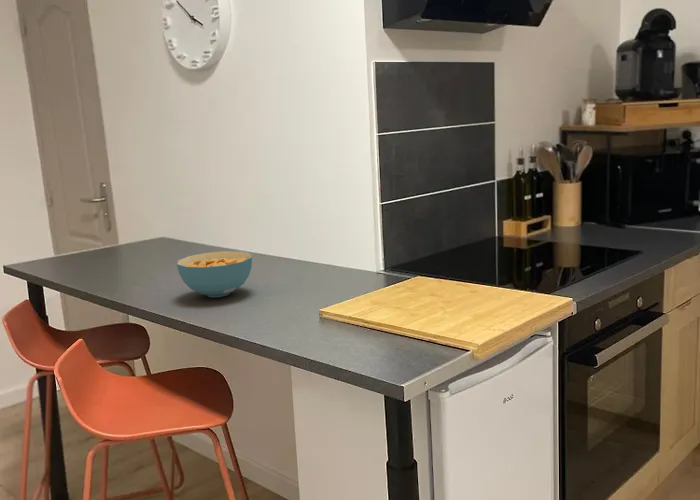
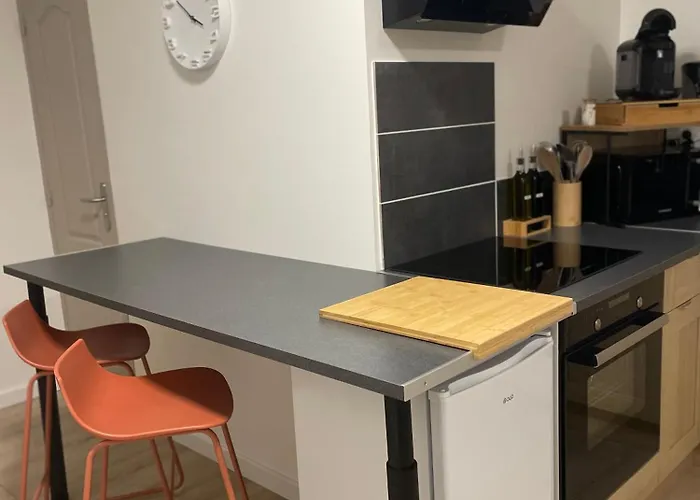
- cereal bowl [176,250,253,298]
